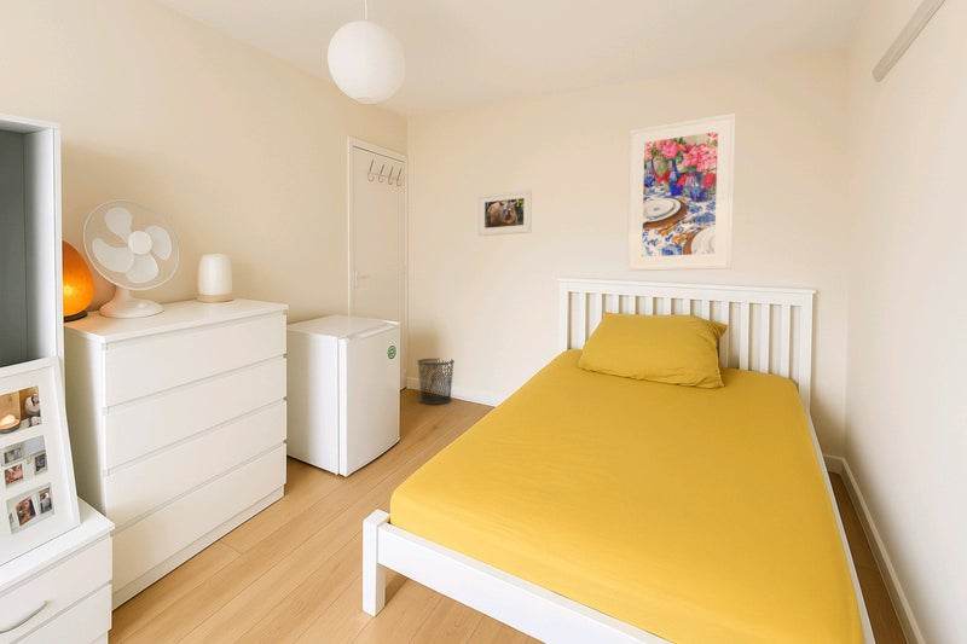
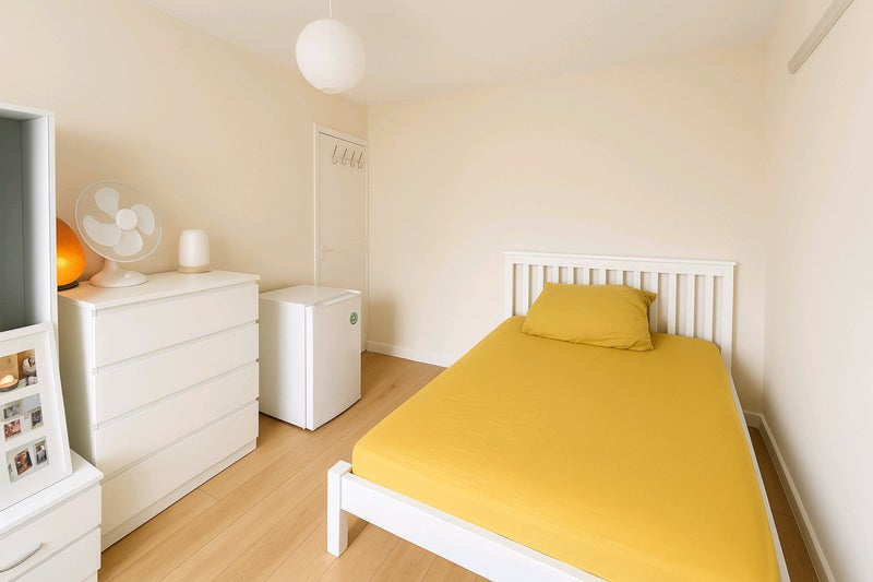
- waste bin [416,358,456,405]
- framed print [626,112,737,272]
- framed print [477,188,533,237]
